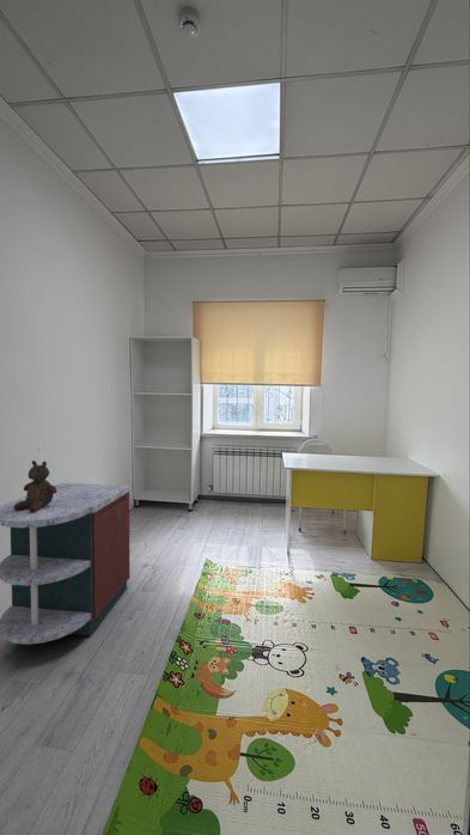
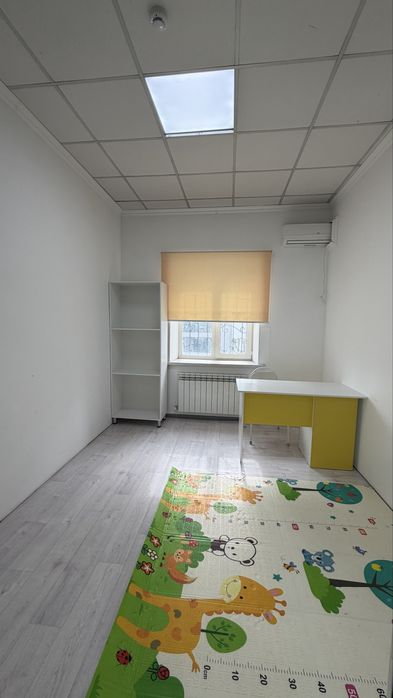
- stuffed bear [14,459,57,512]
- storage cabinet [0,482,132,646]
